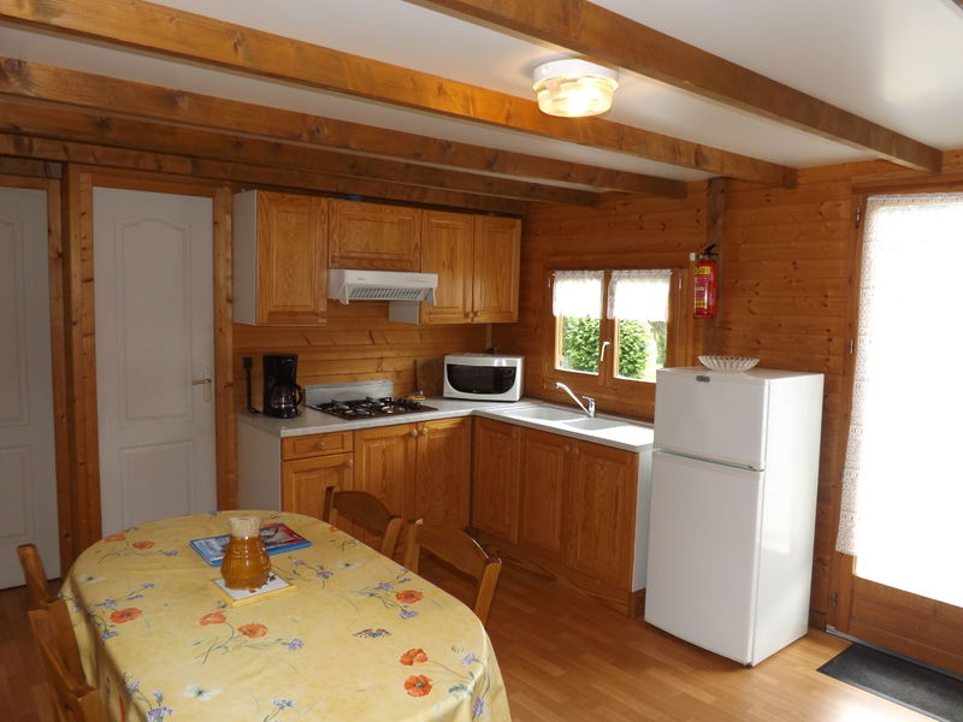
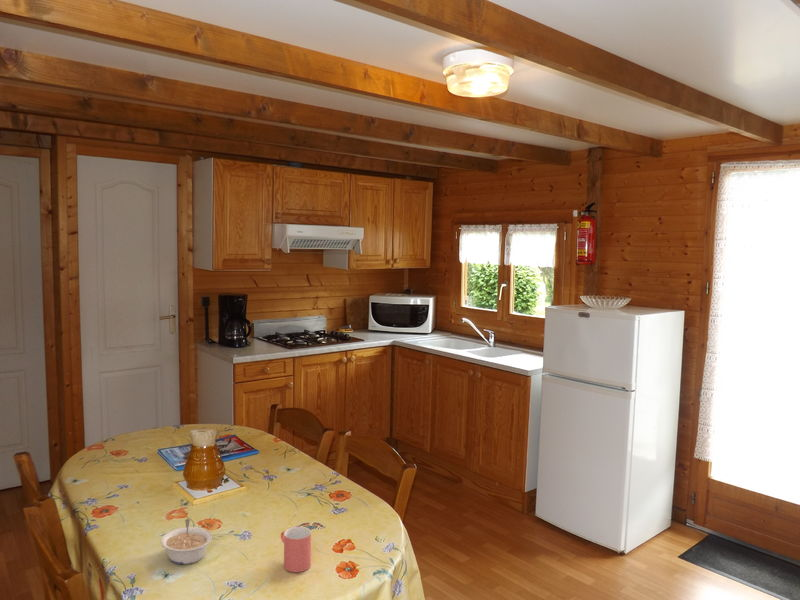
+ cup [280,526,312,573]
+ legume [160,518,213,565]
